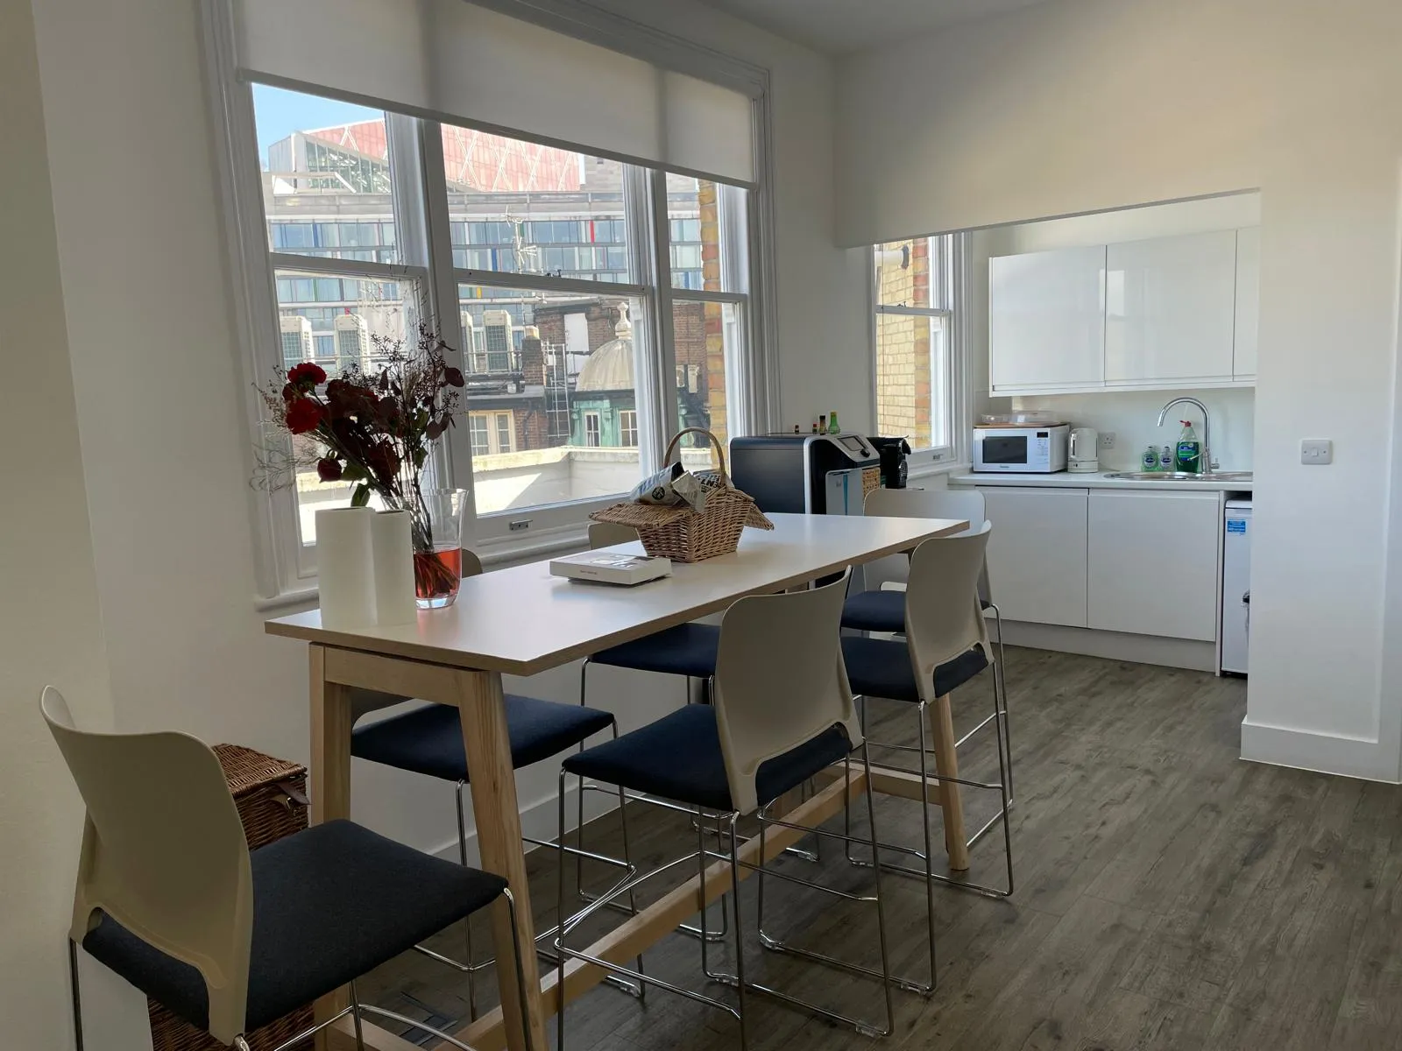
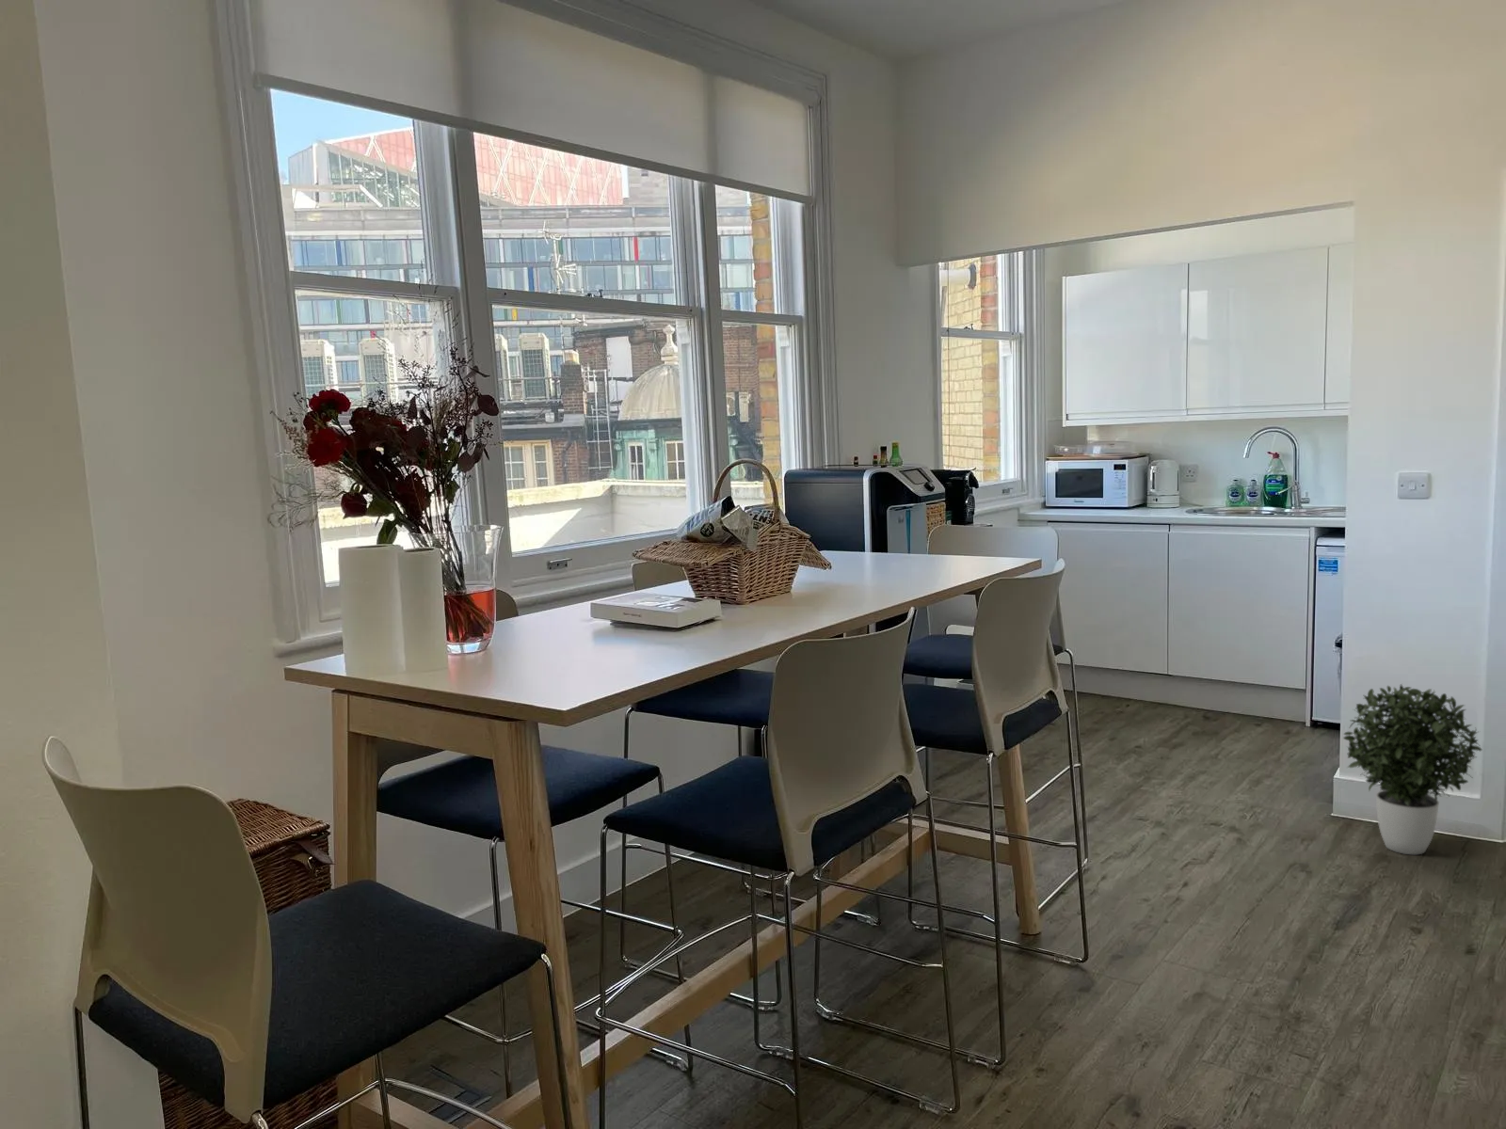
+ potted plant [1342,683,1483,855]
